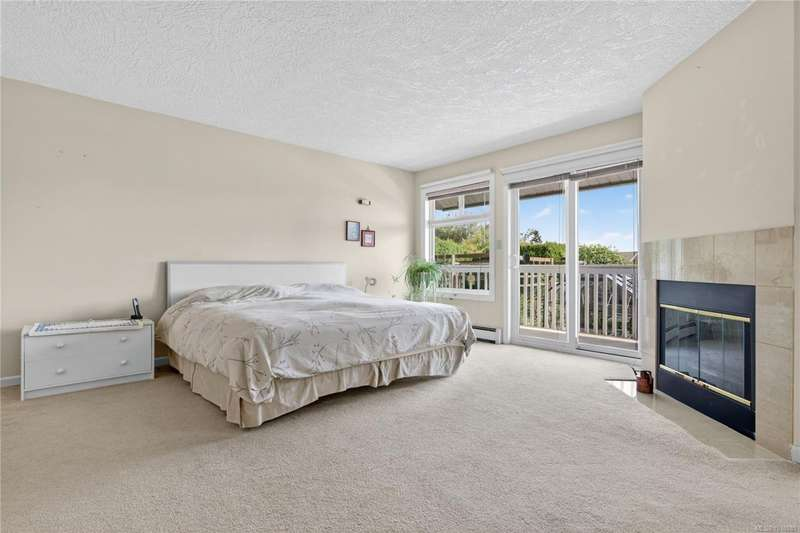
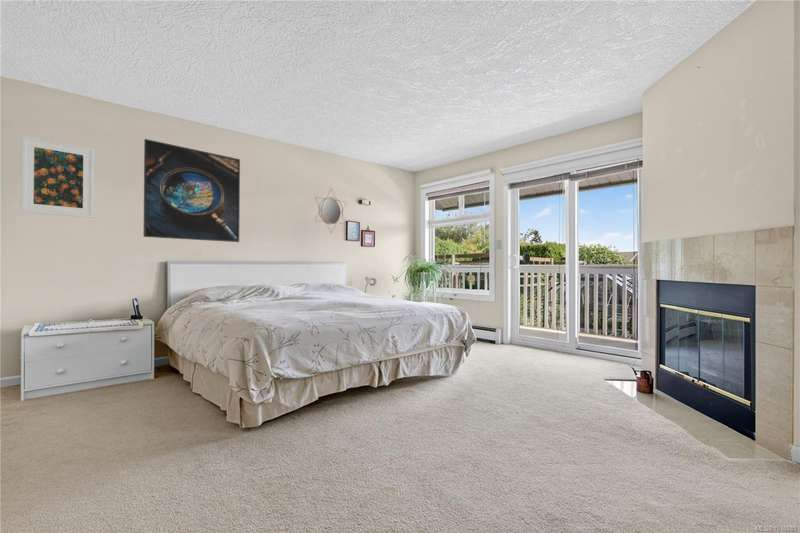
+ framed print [20,134,95,219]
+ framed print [143,138,241,243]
+ home mirror [314,189,347,234]
